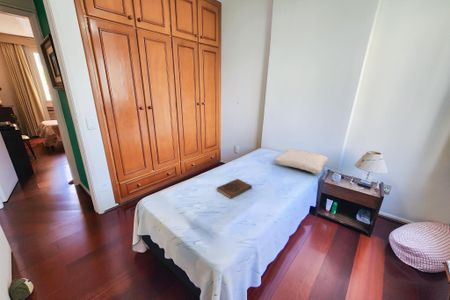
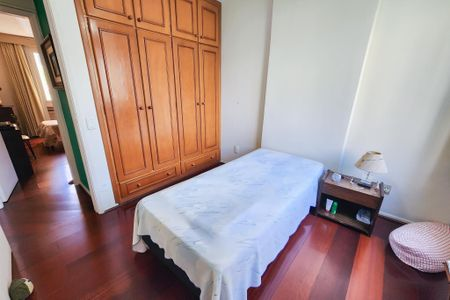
- pillow [273,148,329,175]
- book [216,178,253,200]
